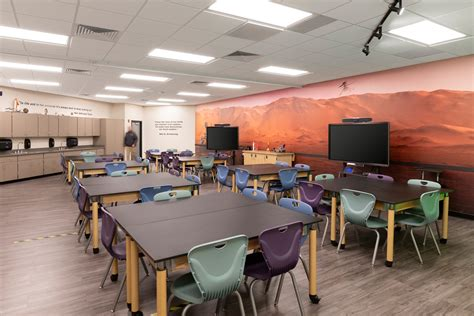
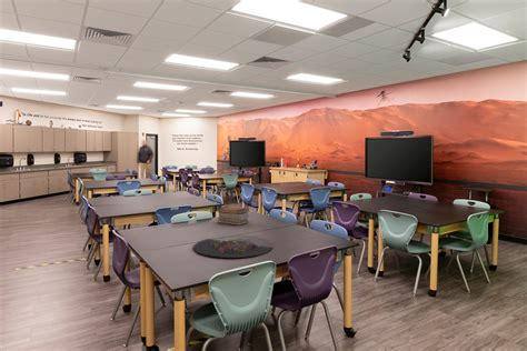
+ board game [192,238,275,259]
+ book stack [216,205,250,227]
